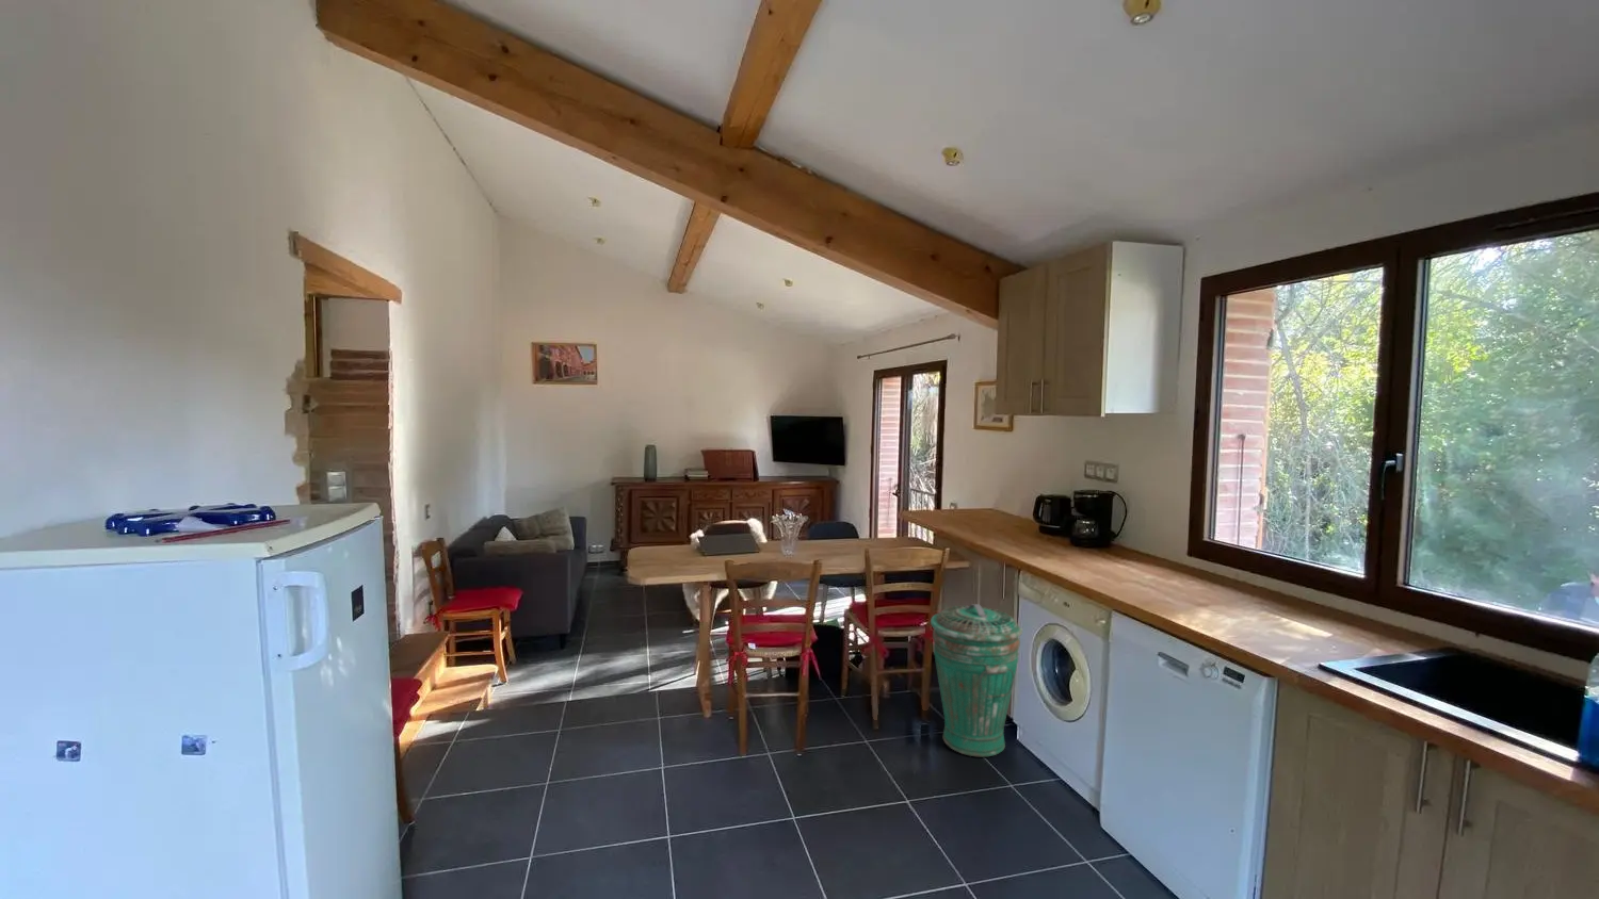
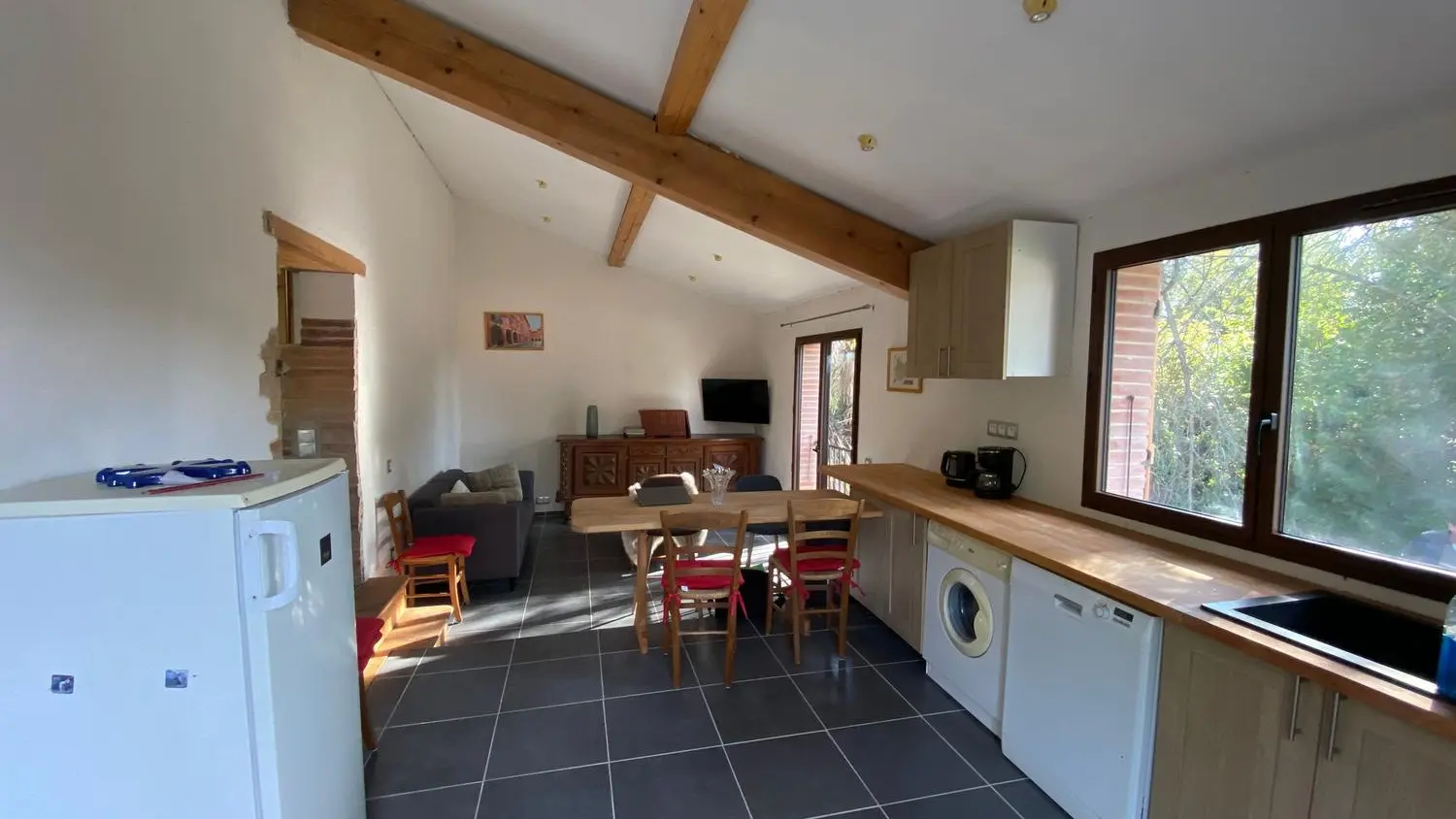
- trash can [929,603,1024,758]
